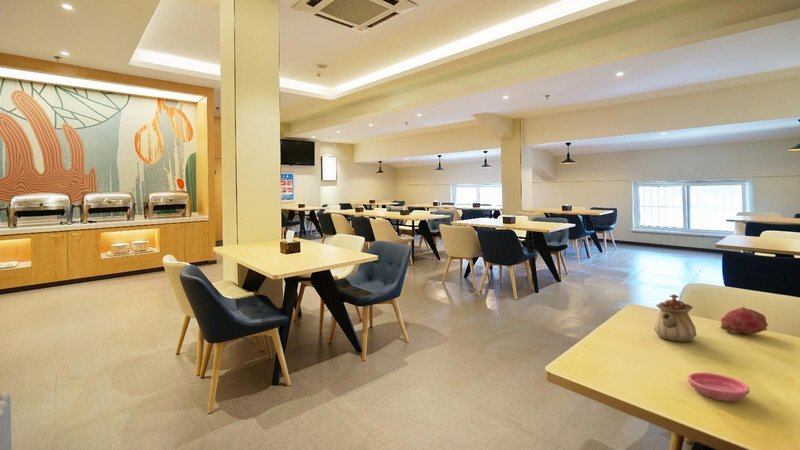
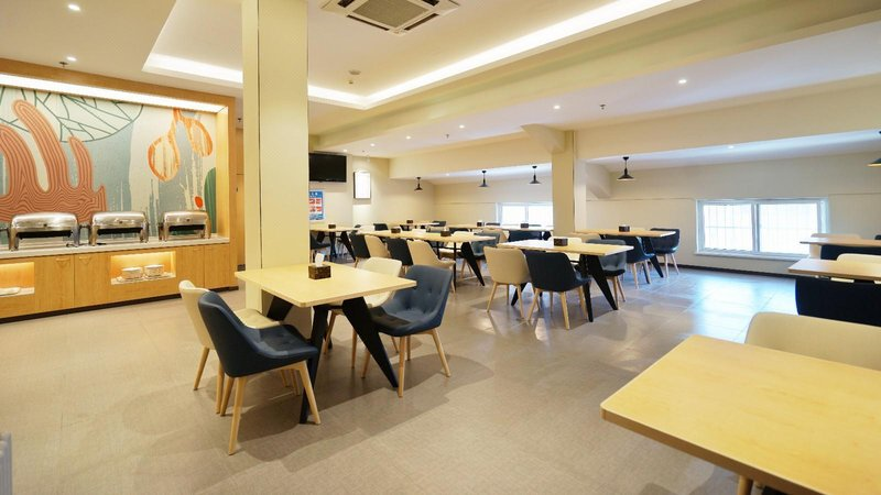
- fruit [719,306,769,335]
- teapot [653,294,697,342]
- saucer [687,372,751,402]
